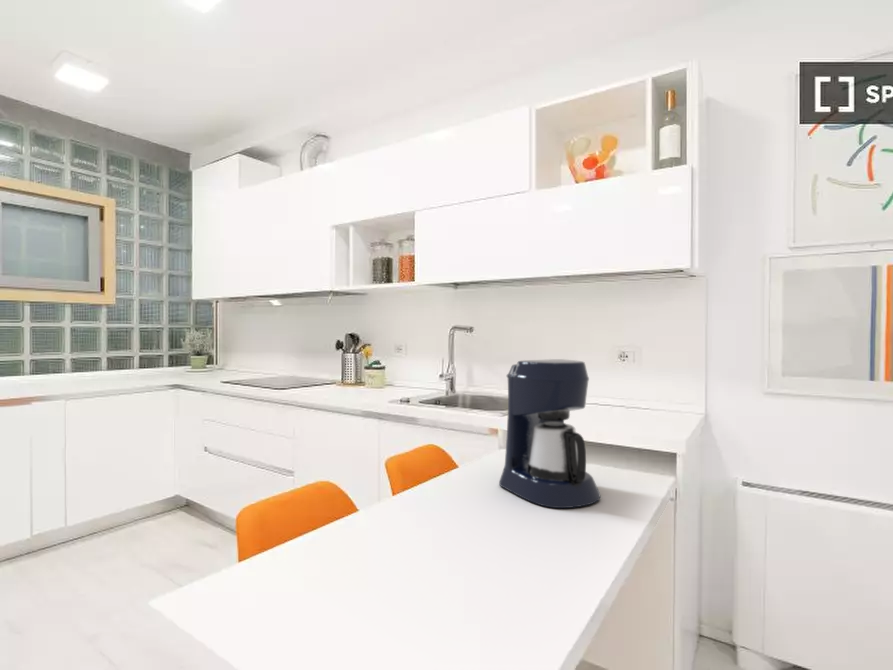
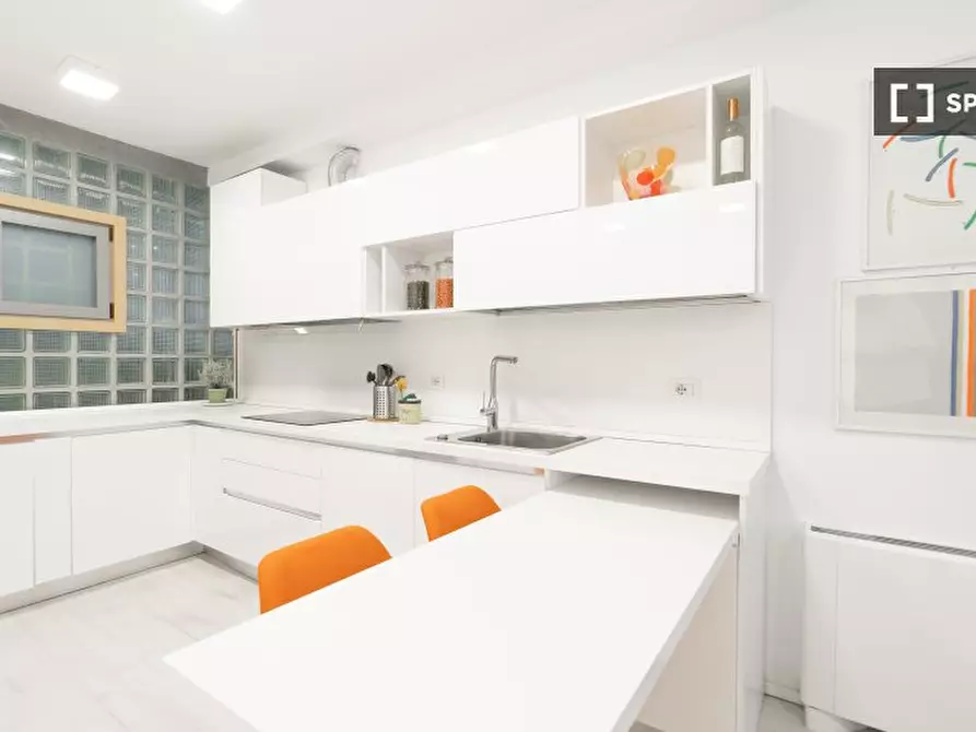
- coffee maker [498,358,601,509]
